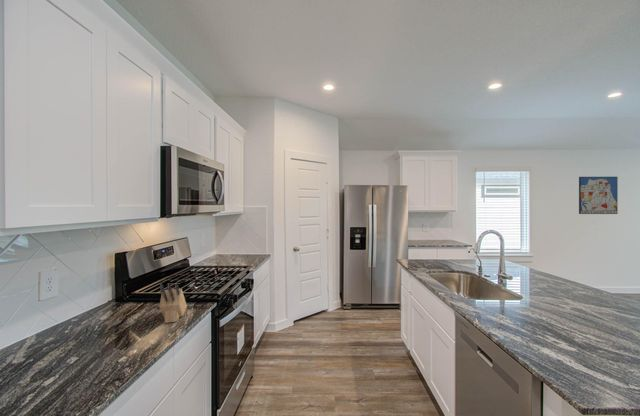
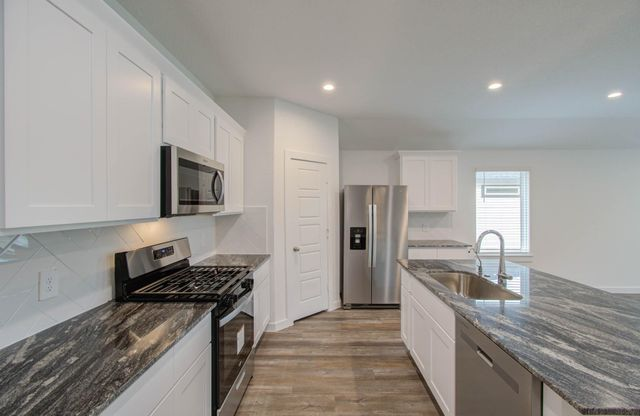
- wall art [578,176,619,215]
- knife block [158,283,188,324]
